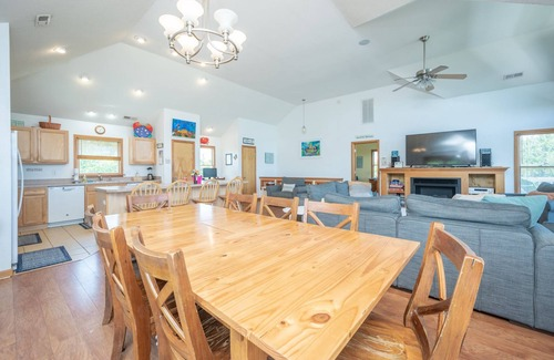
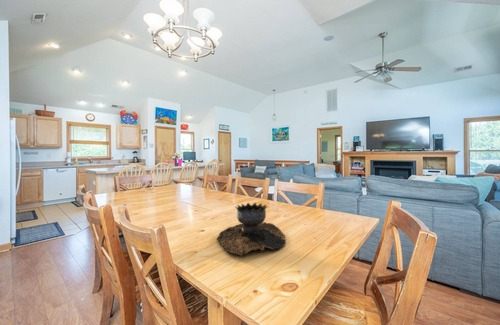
+ brazier [216,202,287,257]
